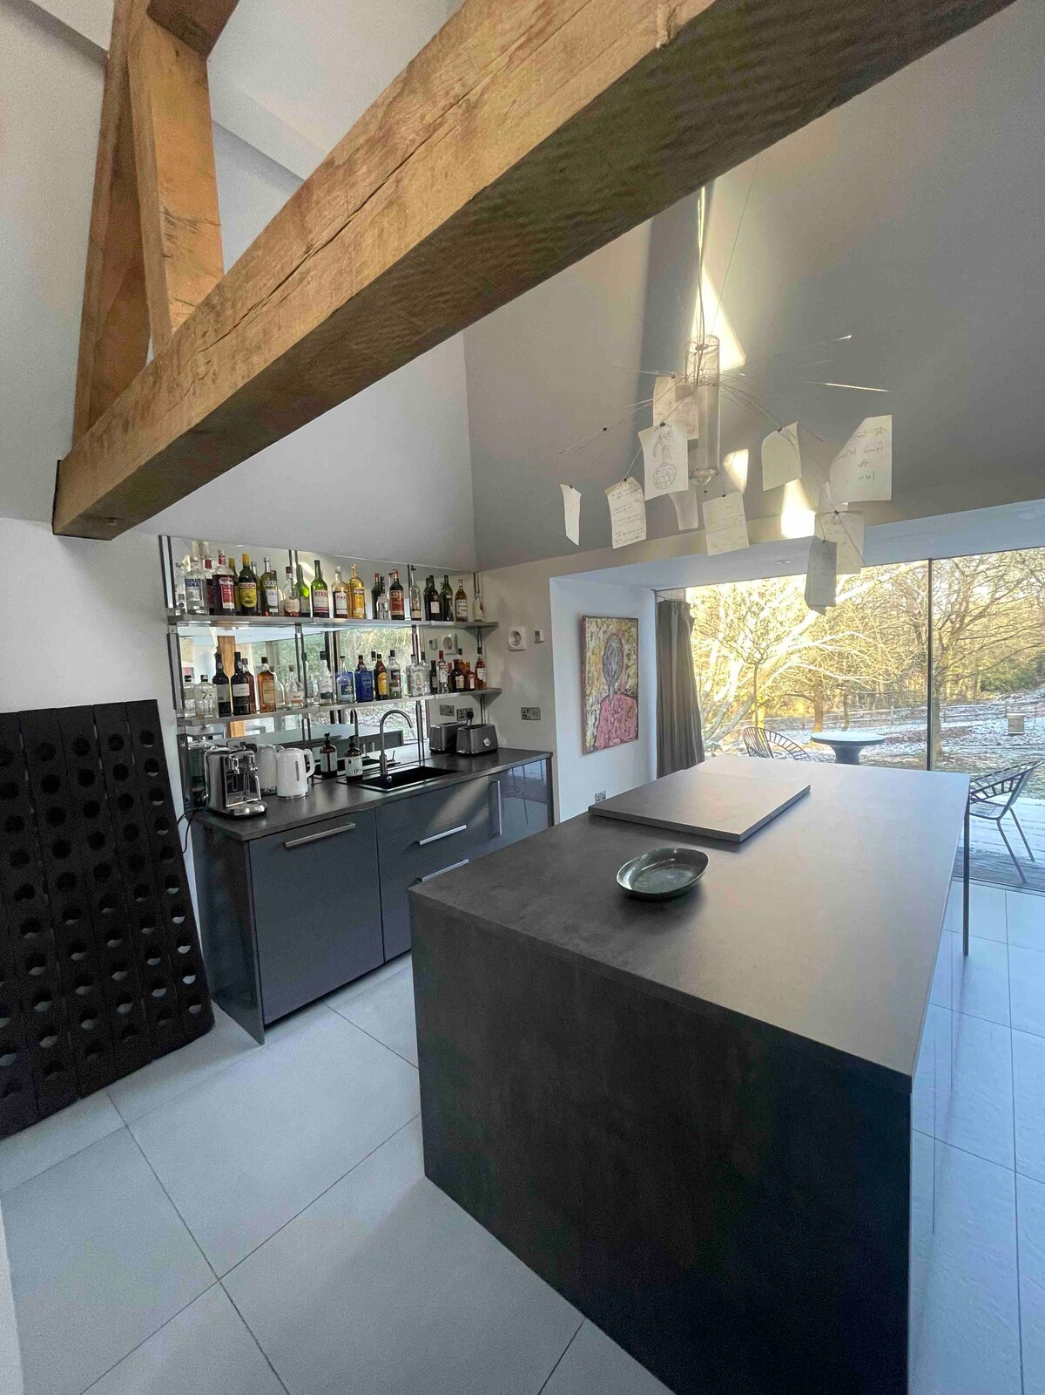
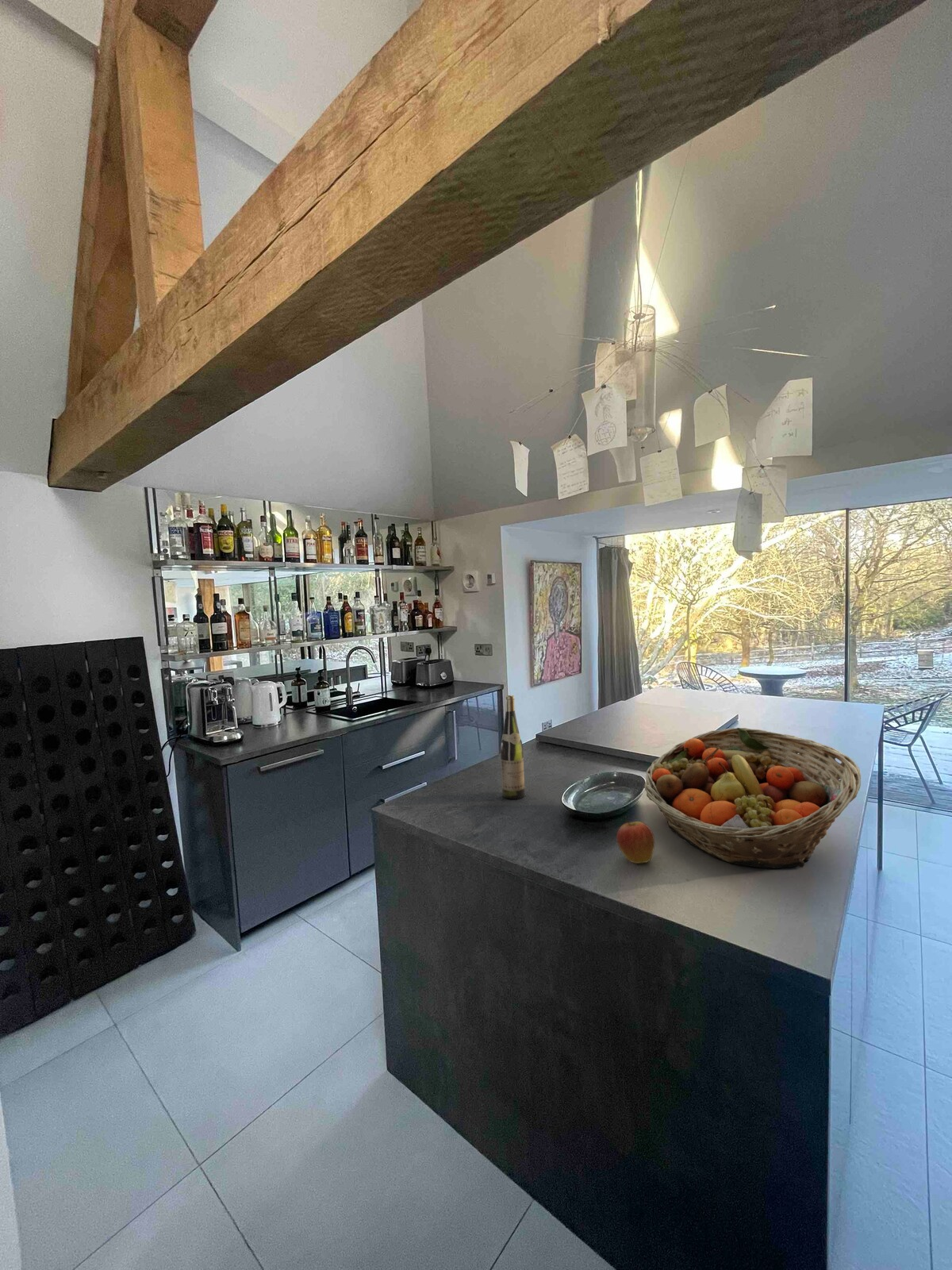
+ wine bottle [500,695,525,800]
+ apple [616,815,655,864]
+ fruit basket [643,727,862,869]
